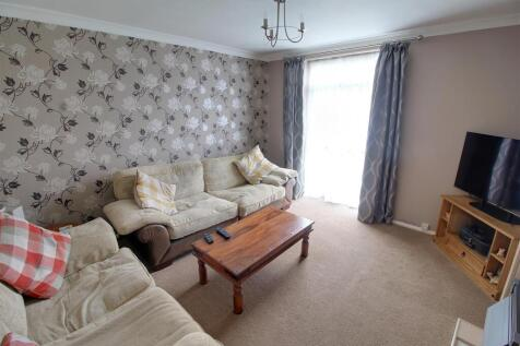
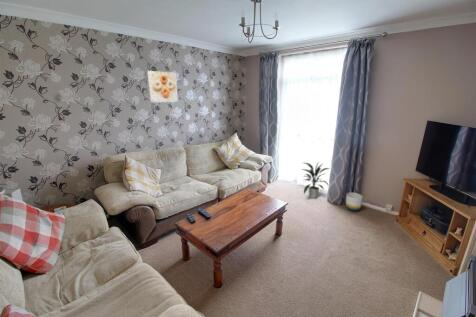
+ planter [345,192,363,212]
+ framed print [146,70,179,103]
+ indoor plant [300,161,331,200]
